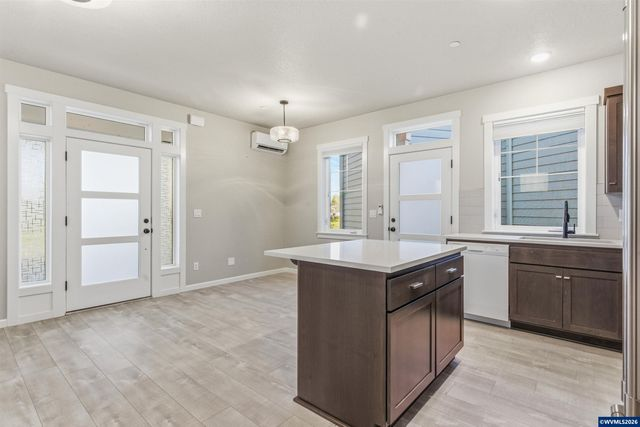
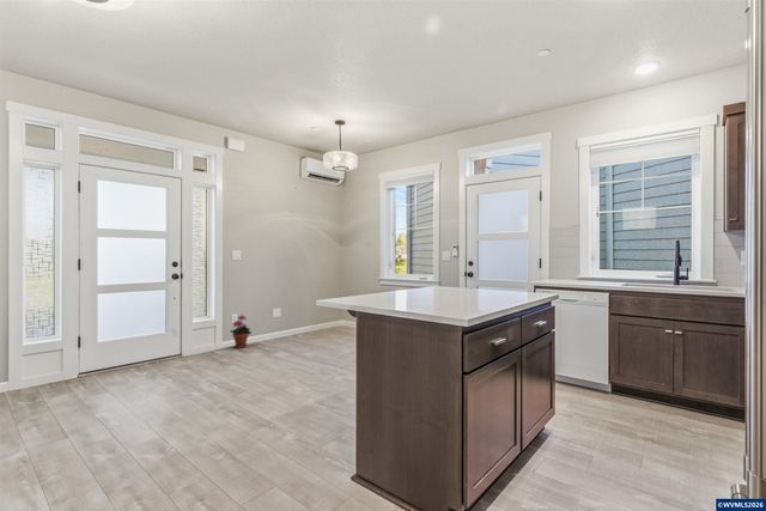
+ potted plant [229,314,253,349]
